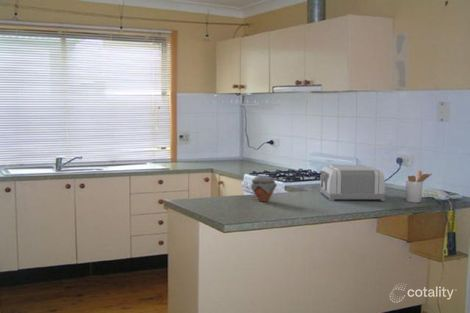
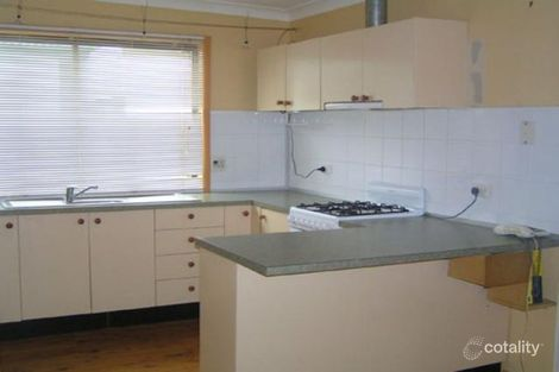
- utensil holder [405,169,433,204]
- toaster [316,164,386,202]
- jar [250,175,278,203]
